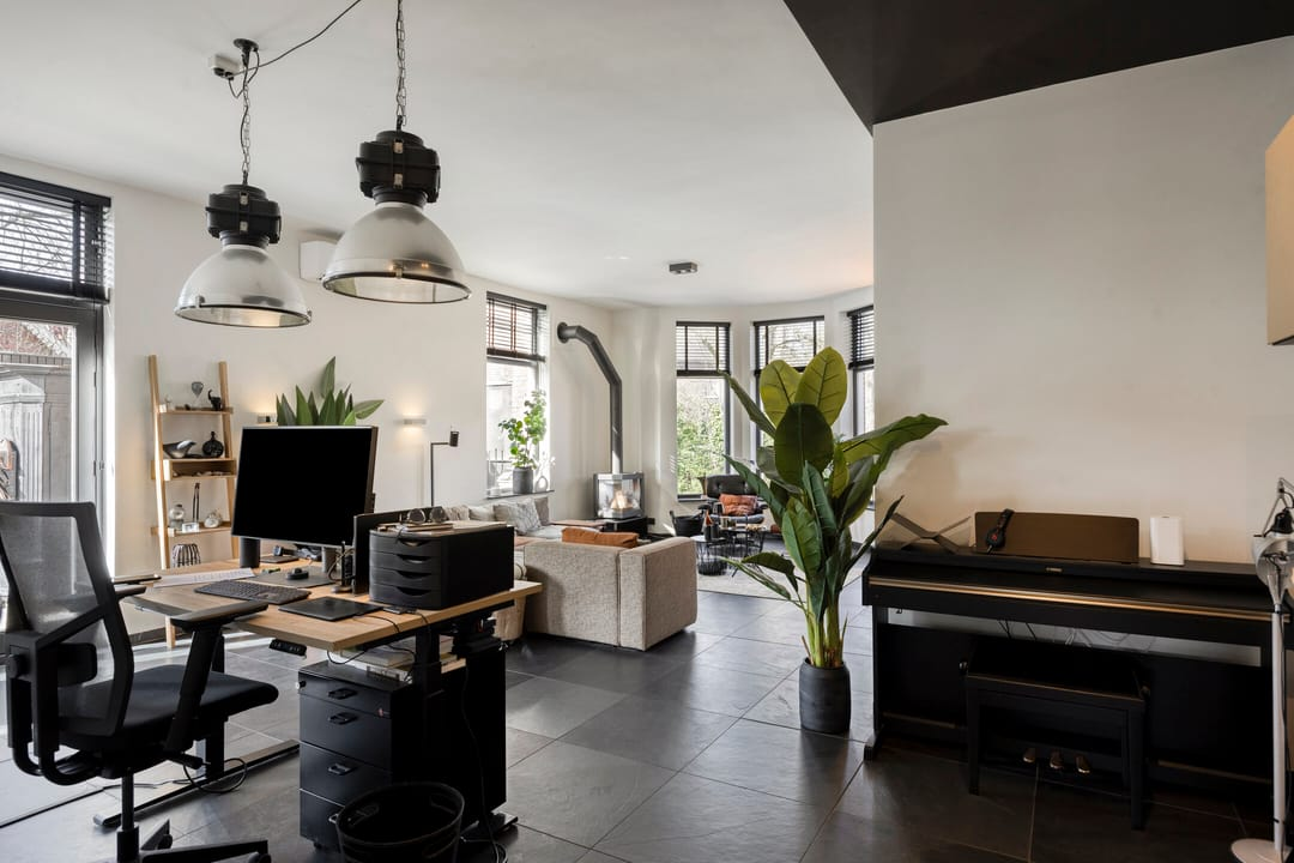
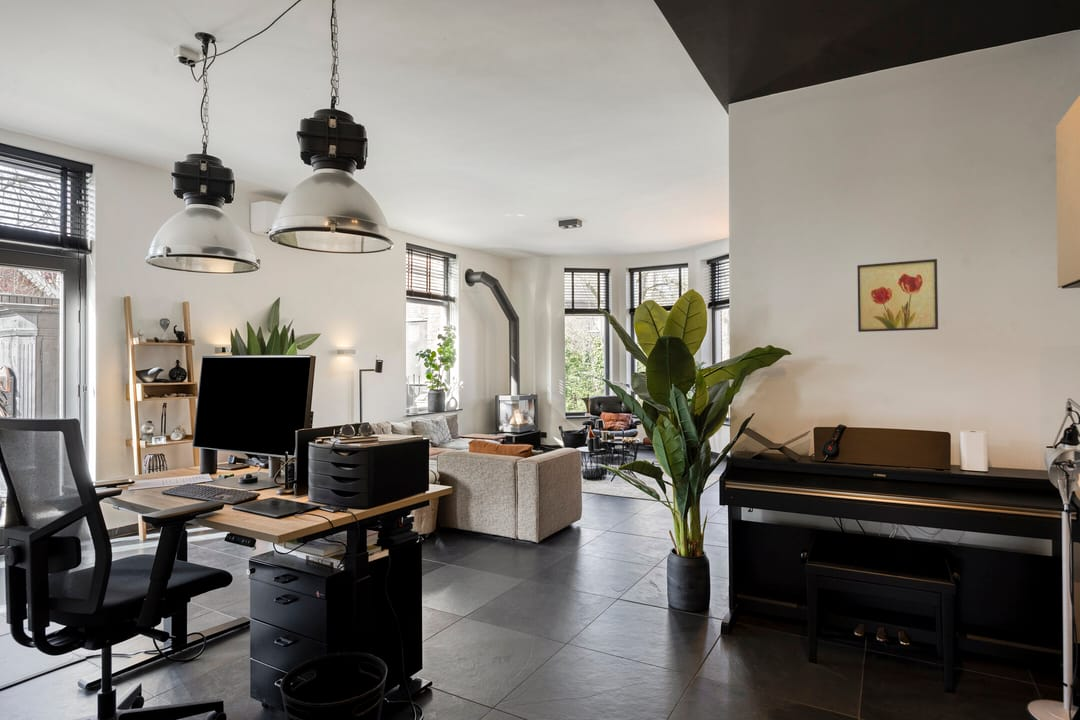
+ wall art [856,258,939,333]
